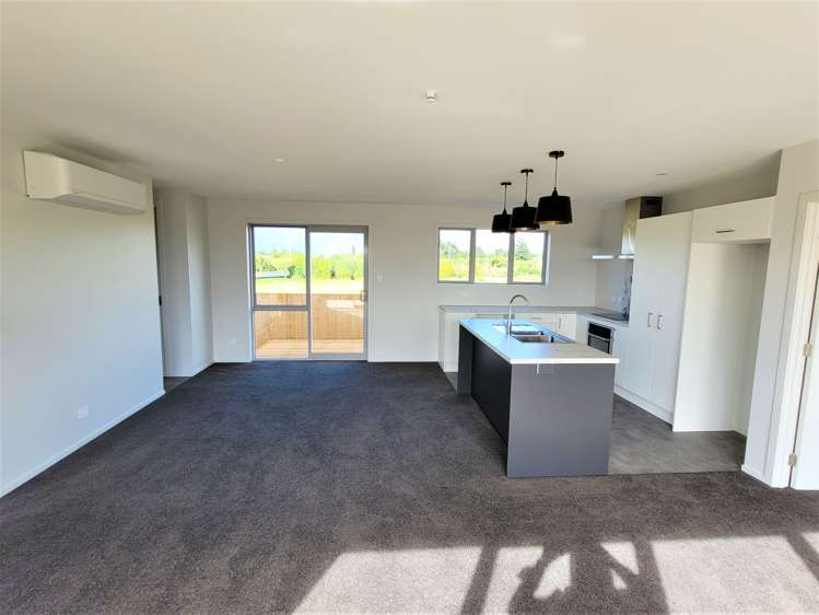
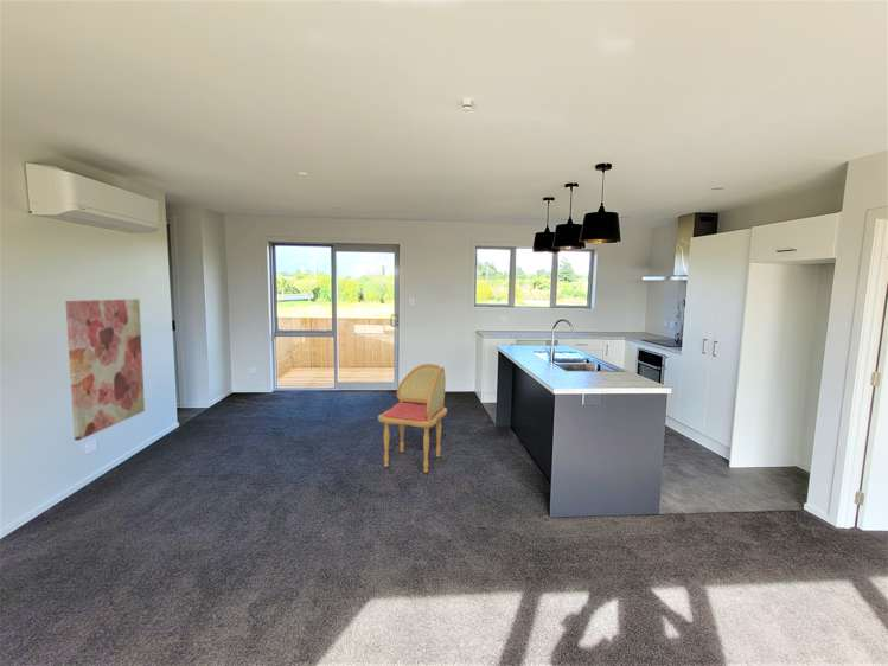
+ dining chair [377,363,448,474]
+ wall art [64,299,146,442]
